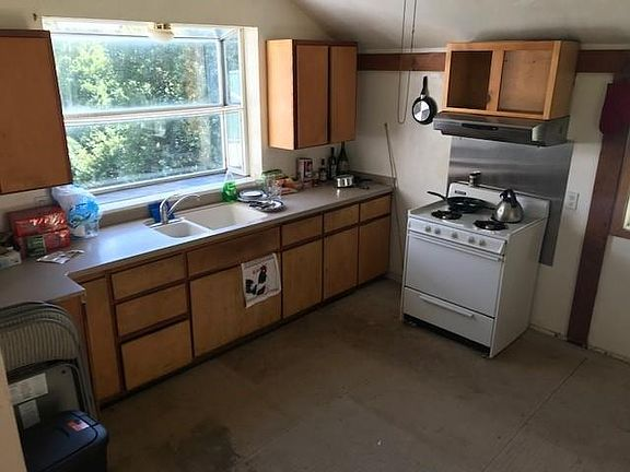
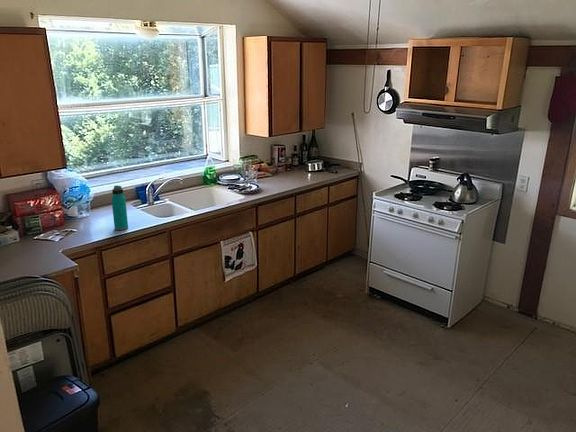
+ water bottle [111,184,129,231]
